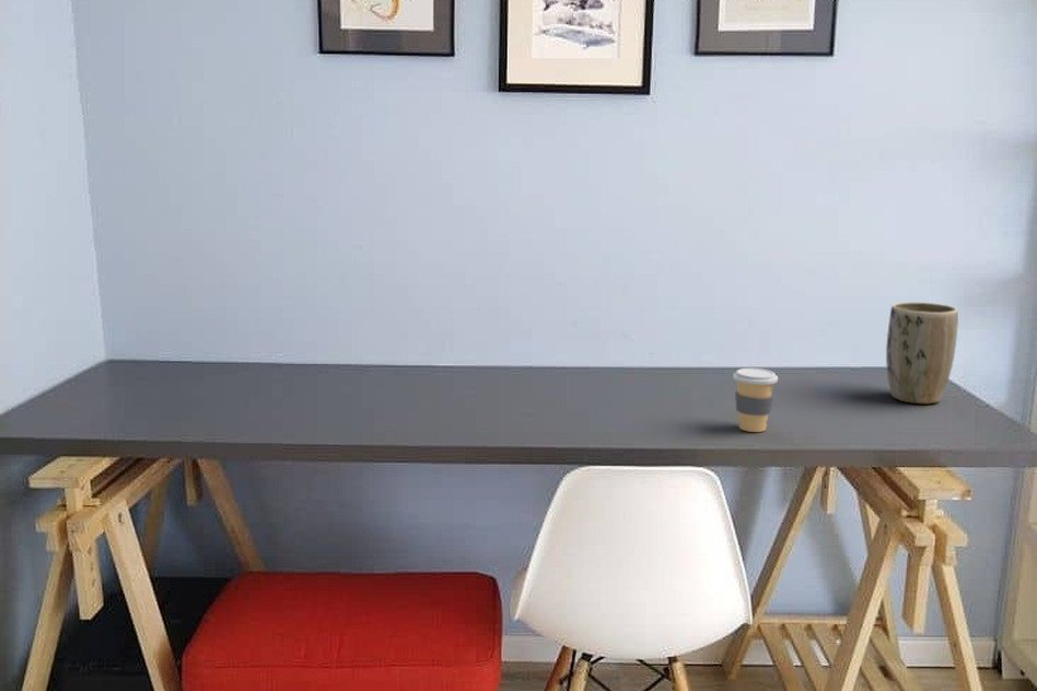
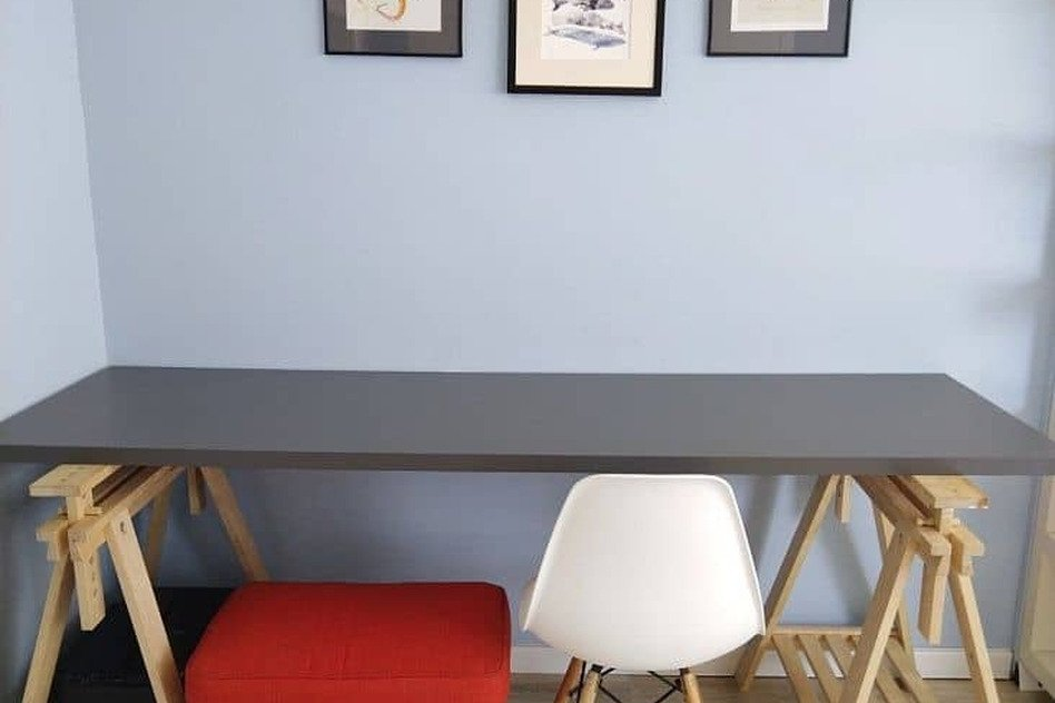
- coffee cup [732,367,779,433]
- plant pot [885,301,959,405]
